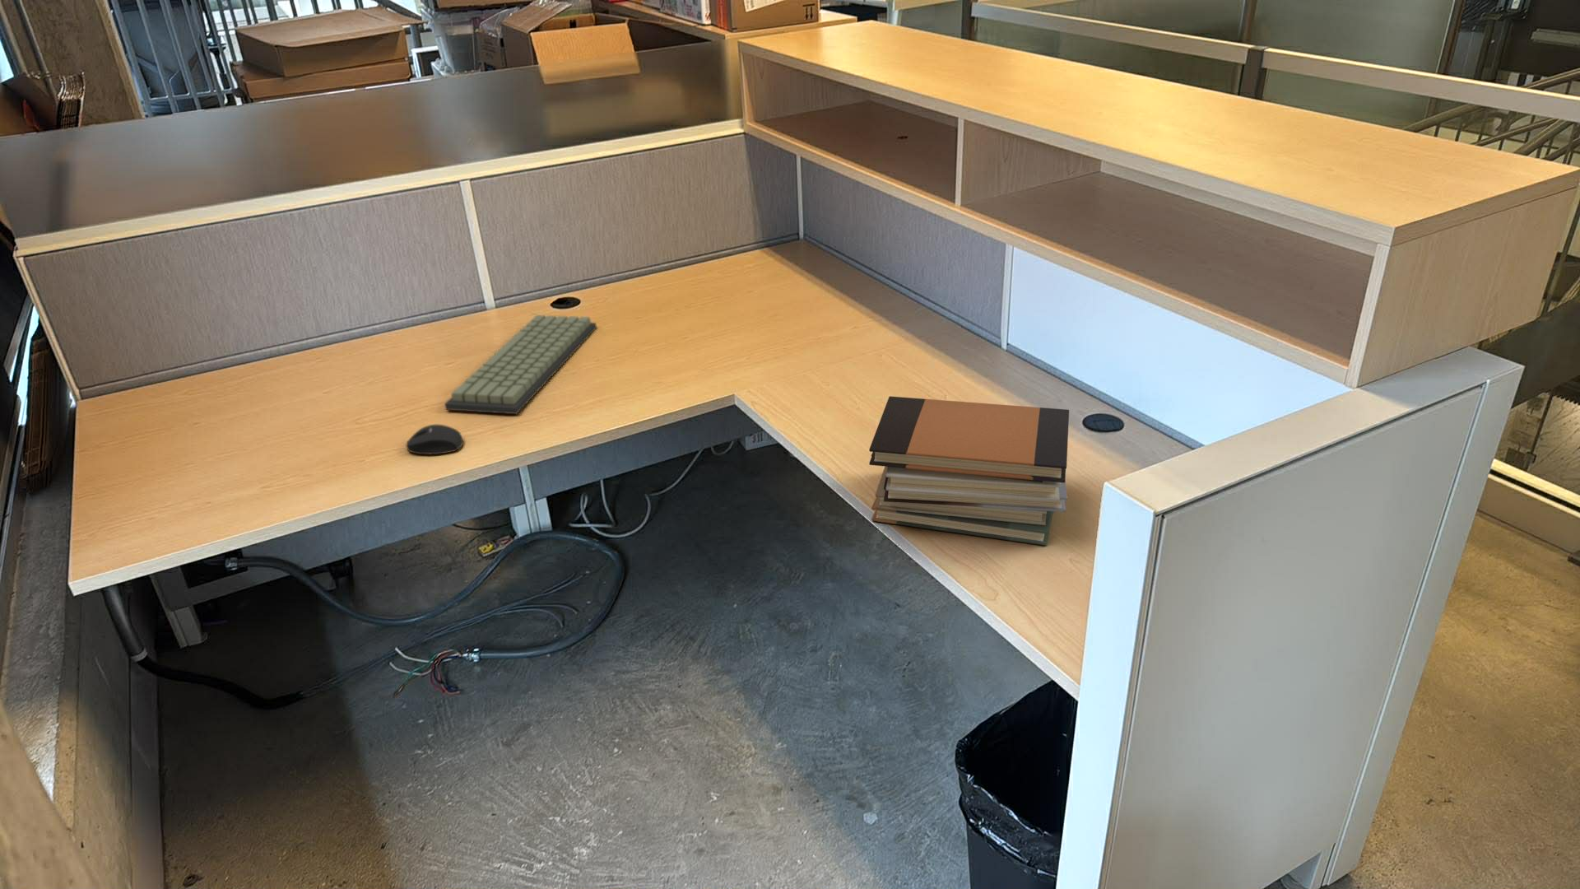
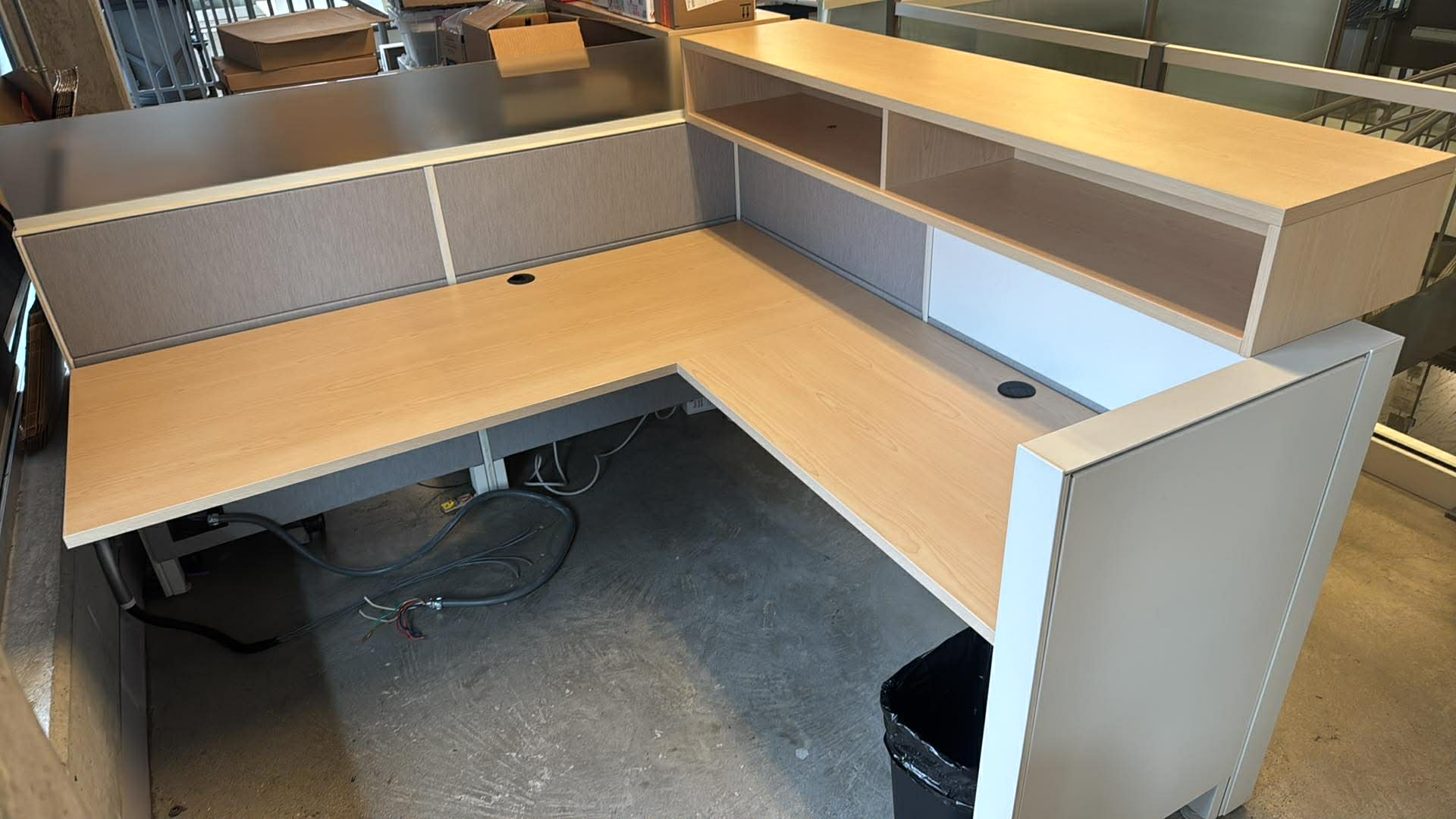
- mouse [405,424,464,455]
- keyboard [444,315,598,415]
- book stack [868,396,1070,547]
